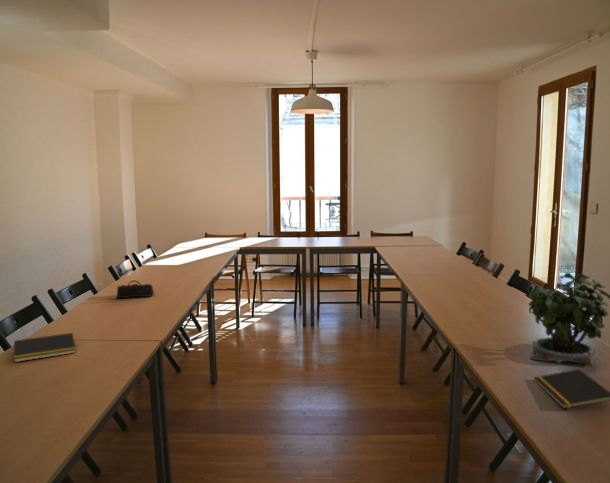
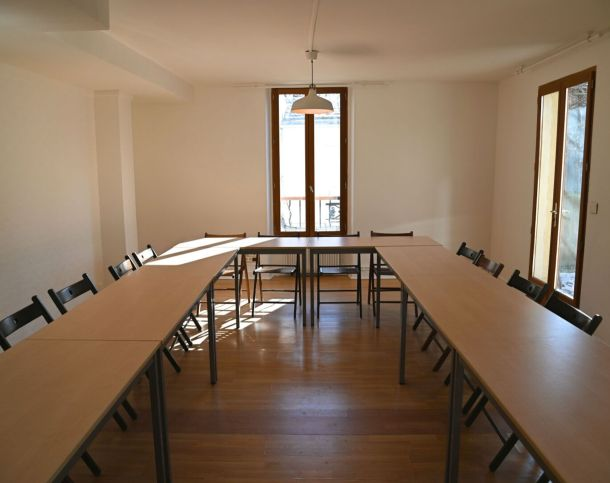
- notepad [12,332,77,363]
- pencil case [115,279,155,299]
- notepad [533,368,610,410]
- potted plant [527,271,610,366]
